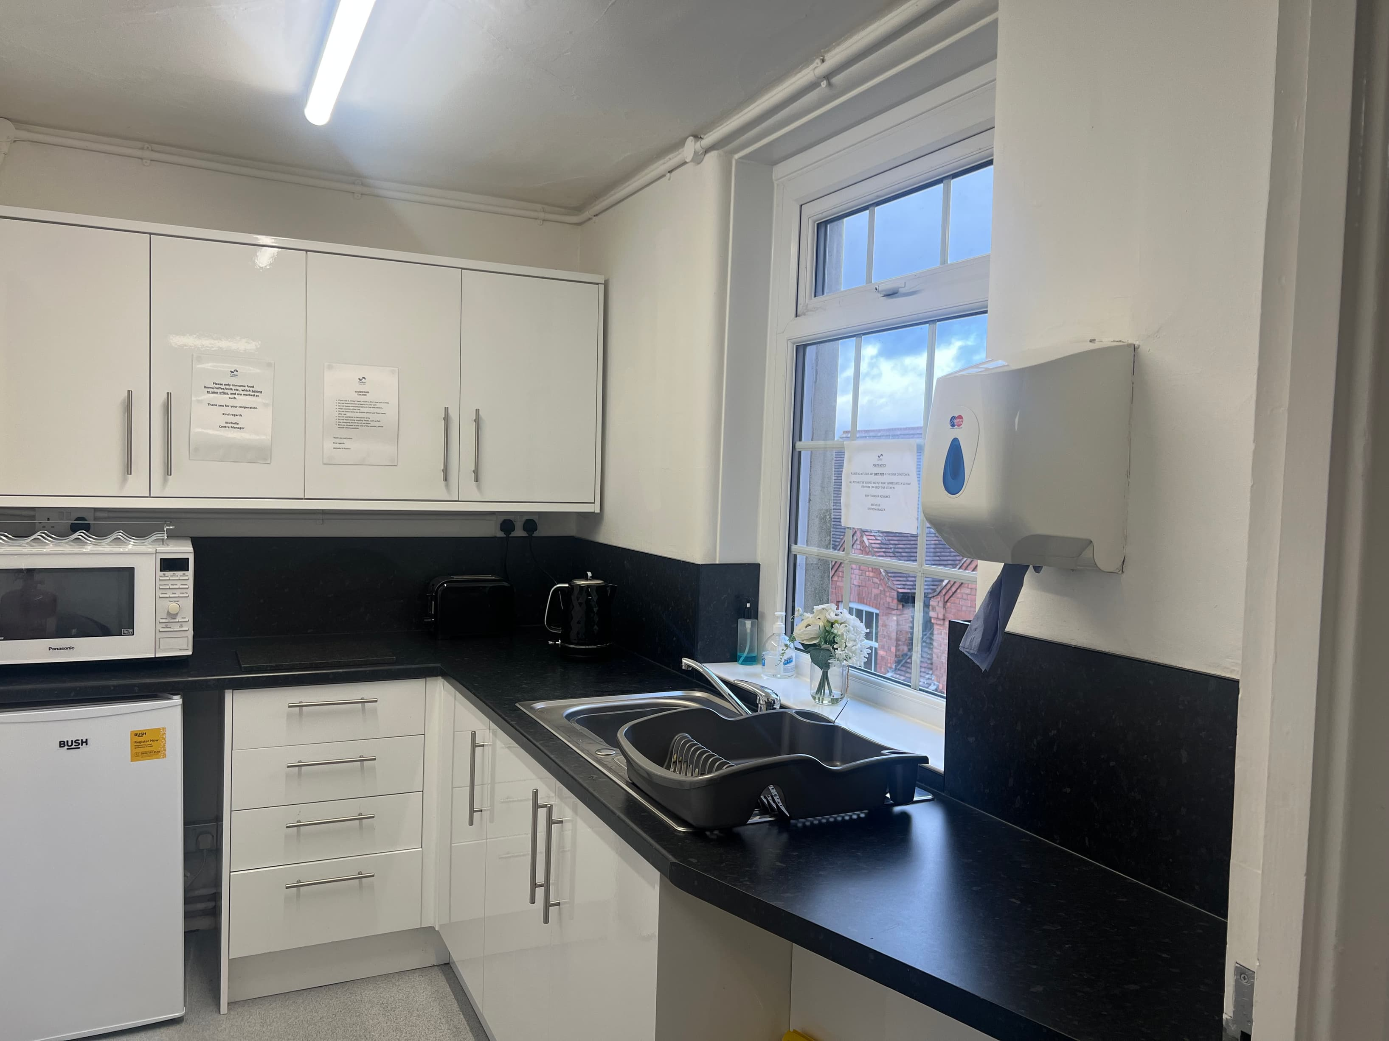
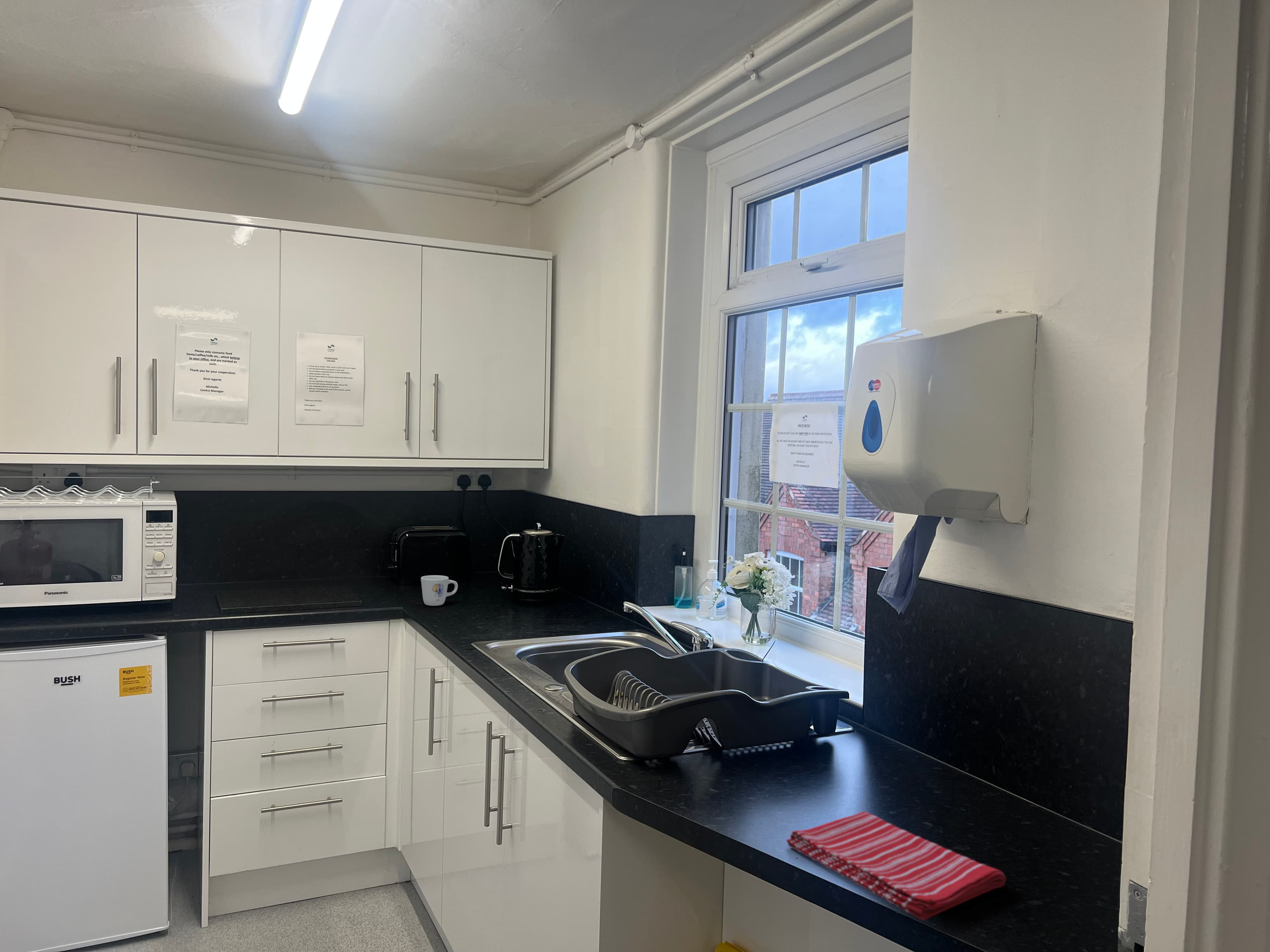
+ dish towel [786,811,1006,921]
+ mug [420,575,458,606]
